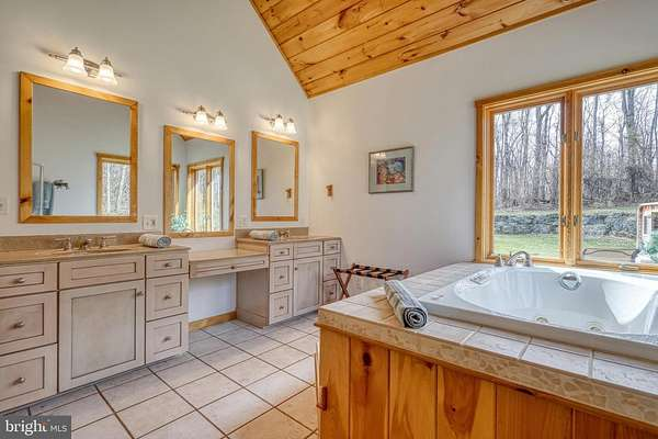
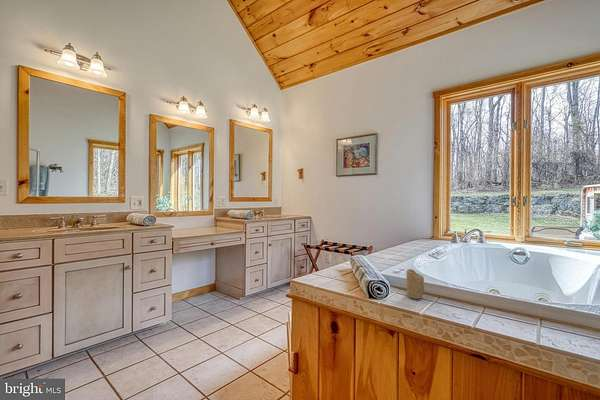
+ candle [405,268,426,300]
